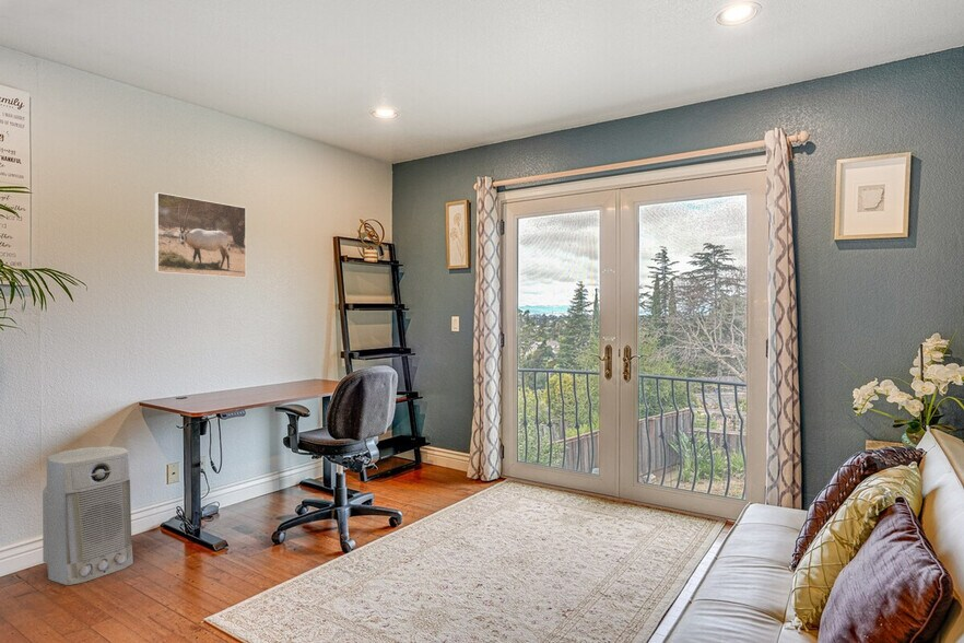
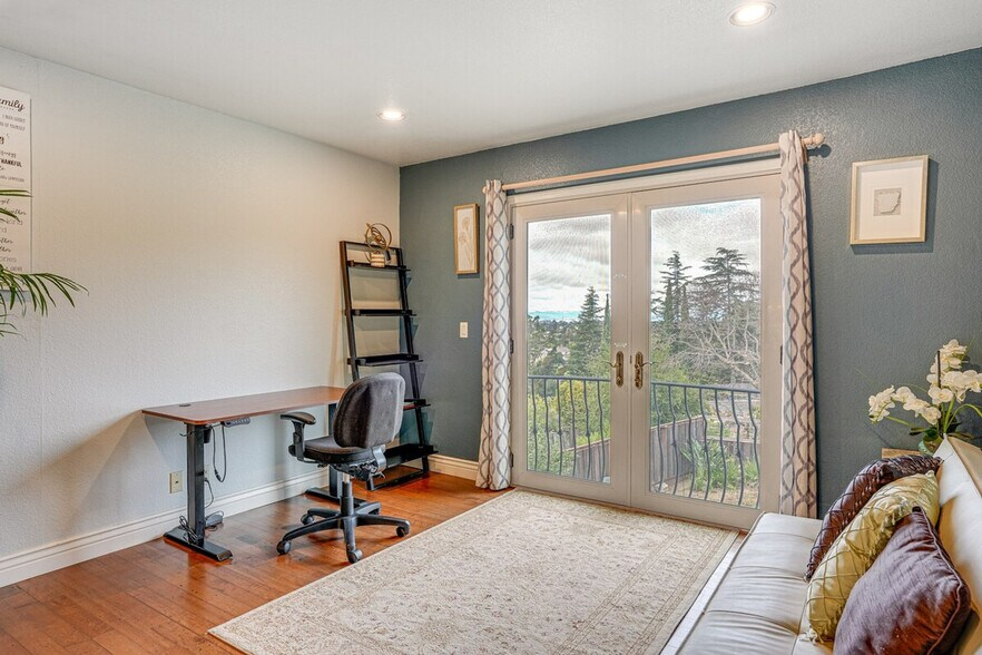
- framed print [153,191,247,279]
- air purifier [42,445,134,586]
